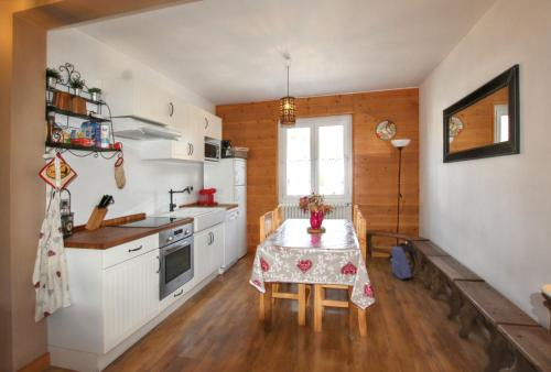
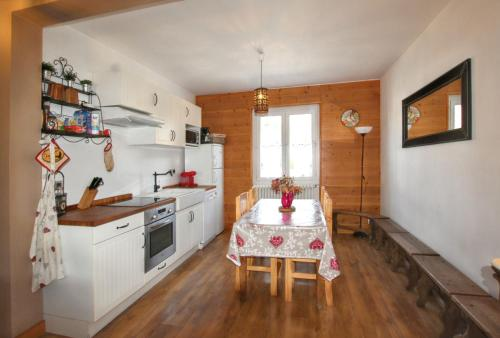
- backpack [389,242,420,281]
